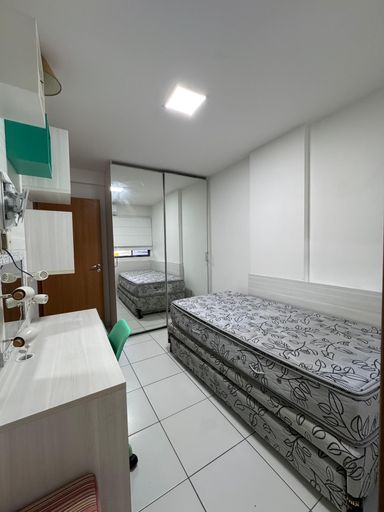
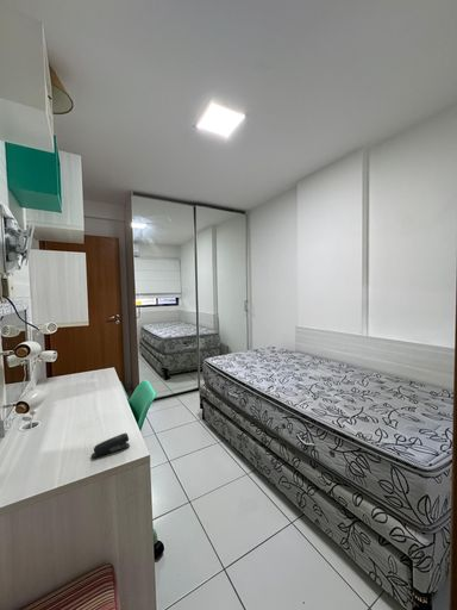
+ stapler [90,431,131,459]
